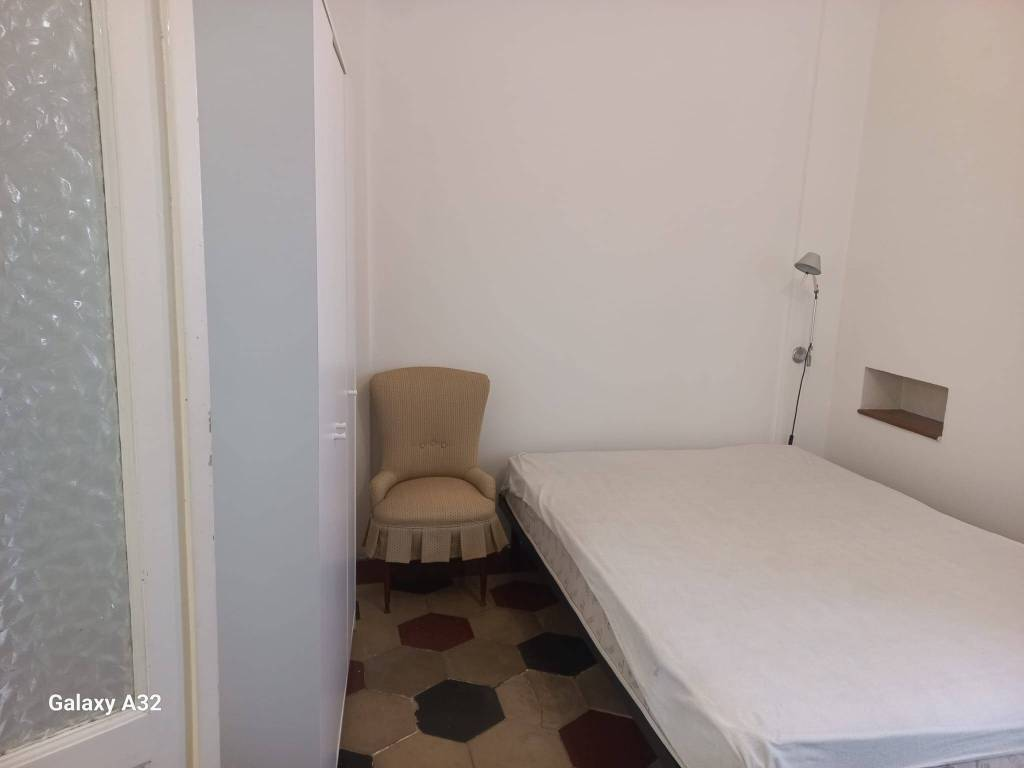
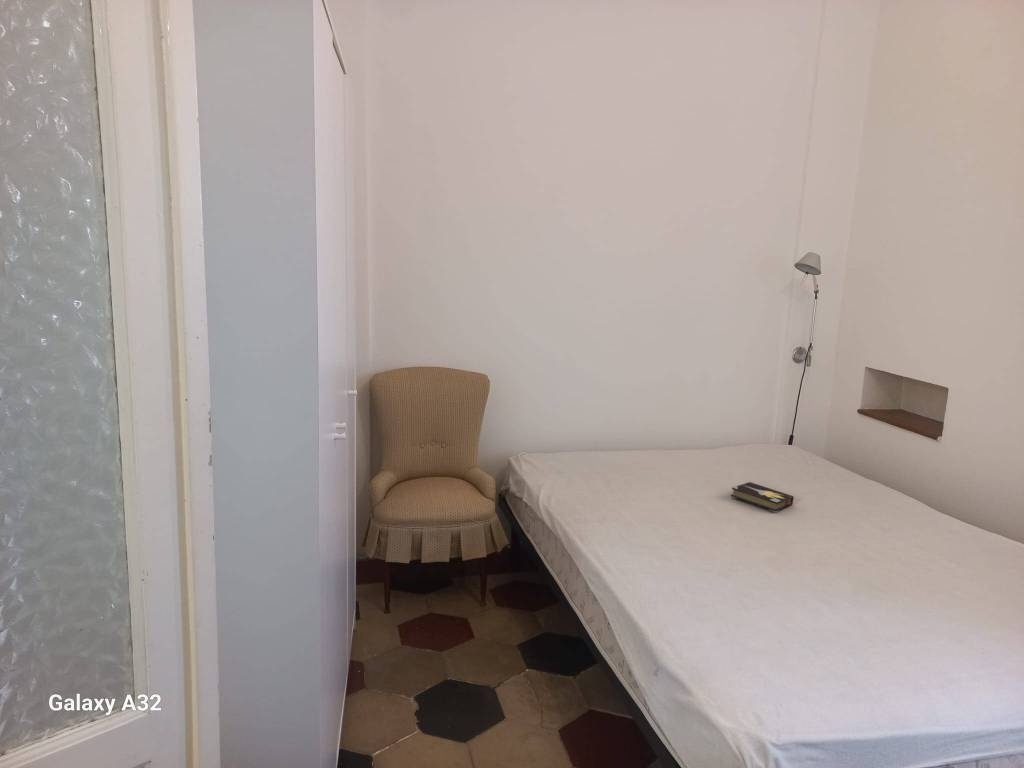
+ hardback book [730,481,795,513]
